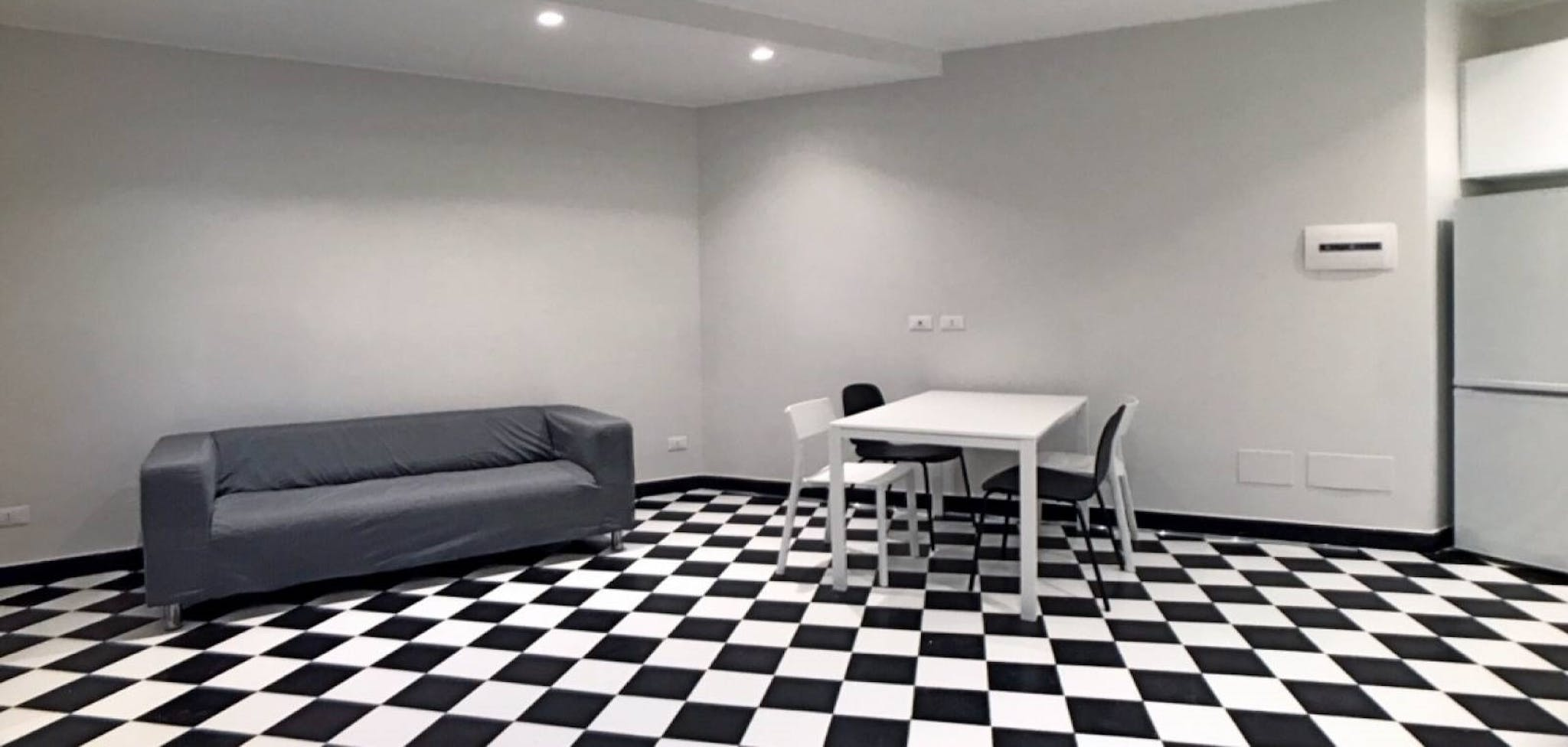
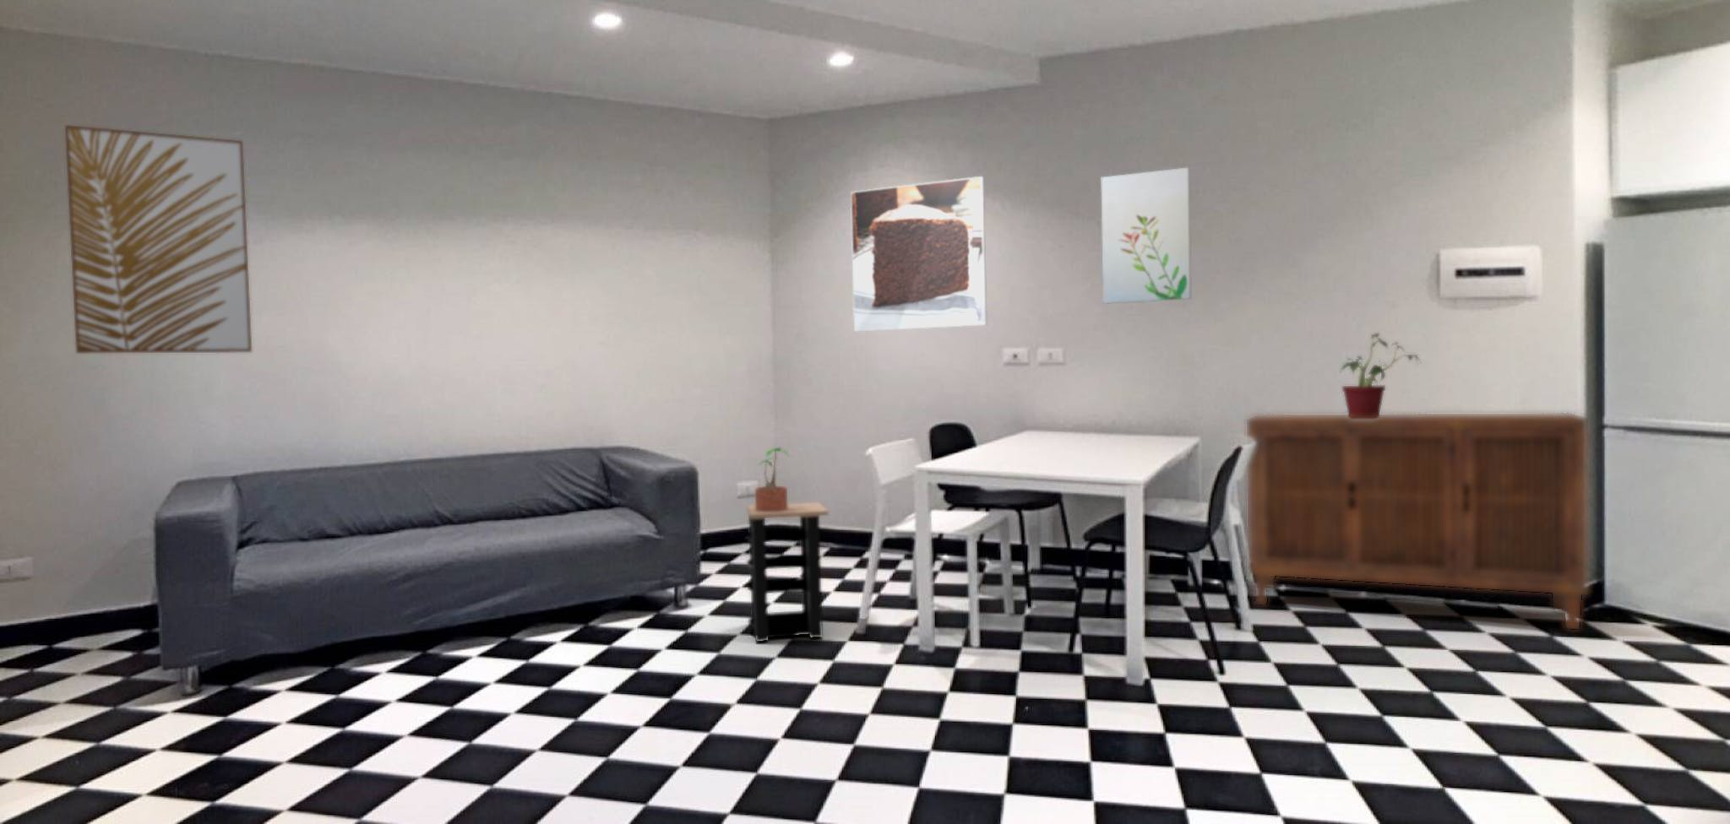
+ potted plant [755,447,793,512]
+ side table [745,502,830,642]
+ cabinet [1246,413,1589,630]
+ wall art [64,125,253,354]
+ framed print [850,175,987,332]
+ potted plant [1339,332,1422,418]
+ wall art [1101,167,1192,304]
